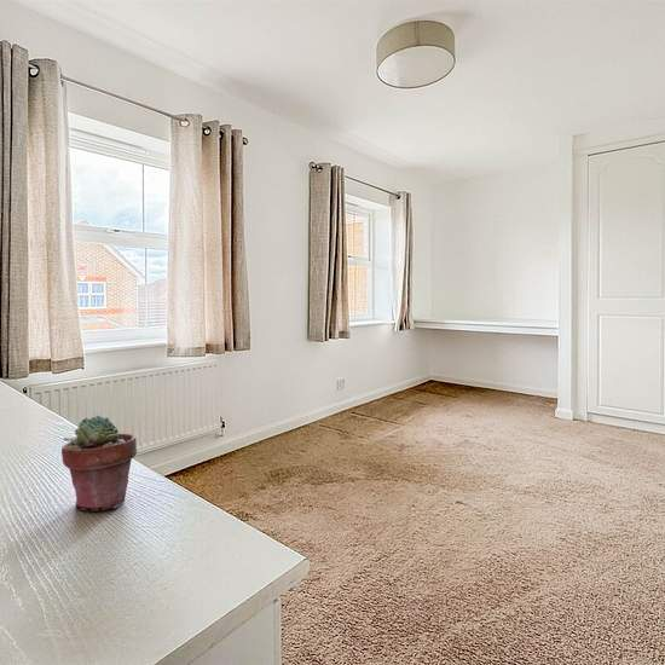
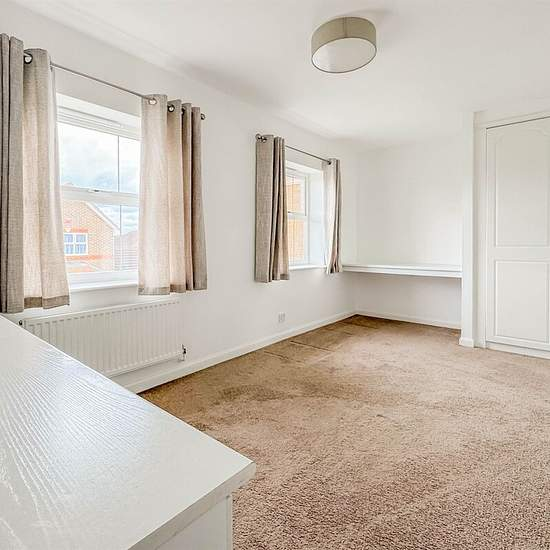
- potted succulent [60,415,138,511]
